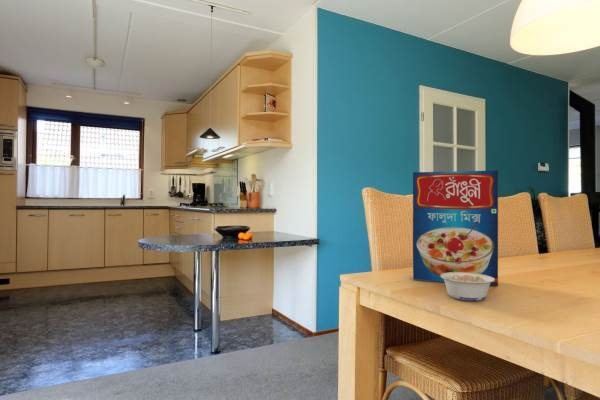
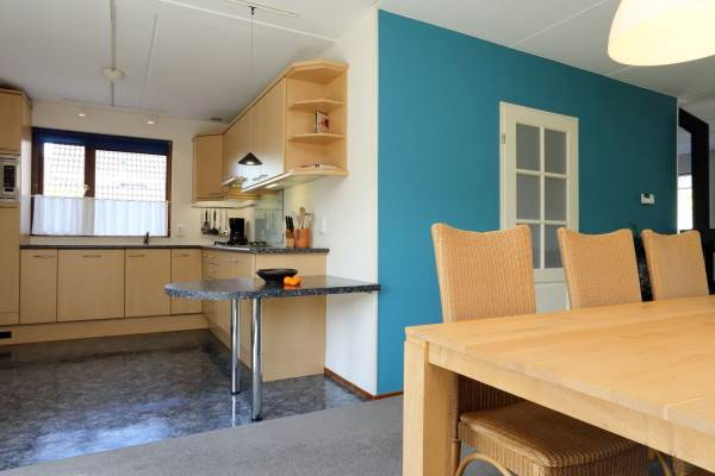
- legume [440,272,494,302]
- cereal box [412,169,499,287]
